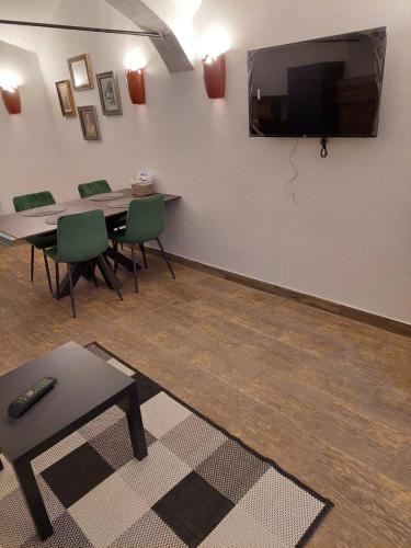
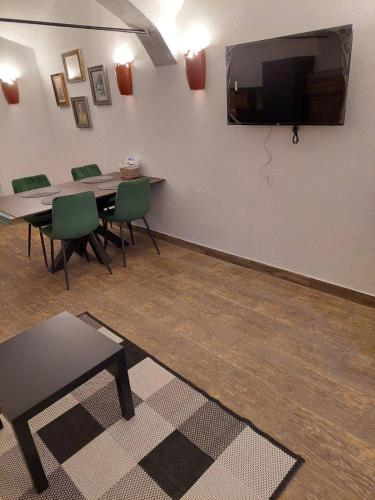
- remote control [7,376,58,419]
